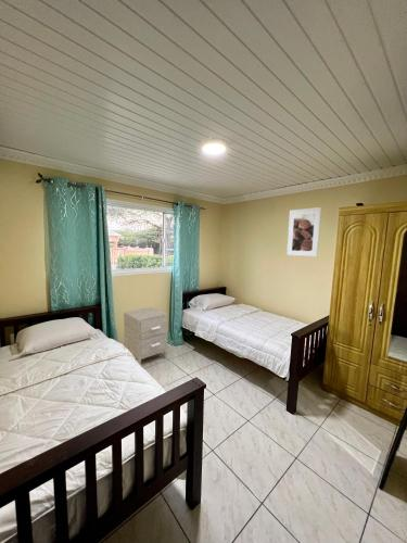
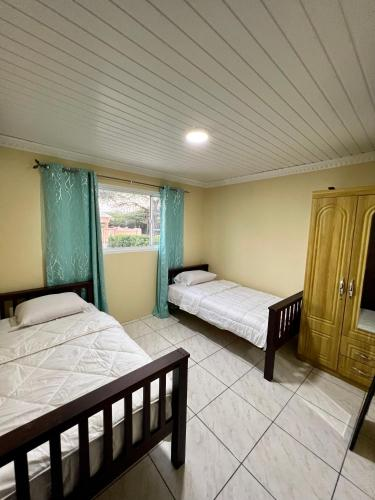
- nightstand [123,306,168,366]
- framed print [285,206,322,257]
